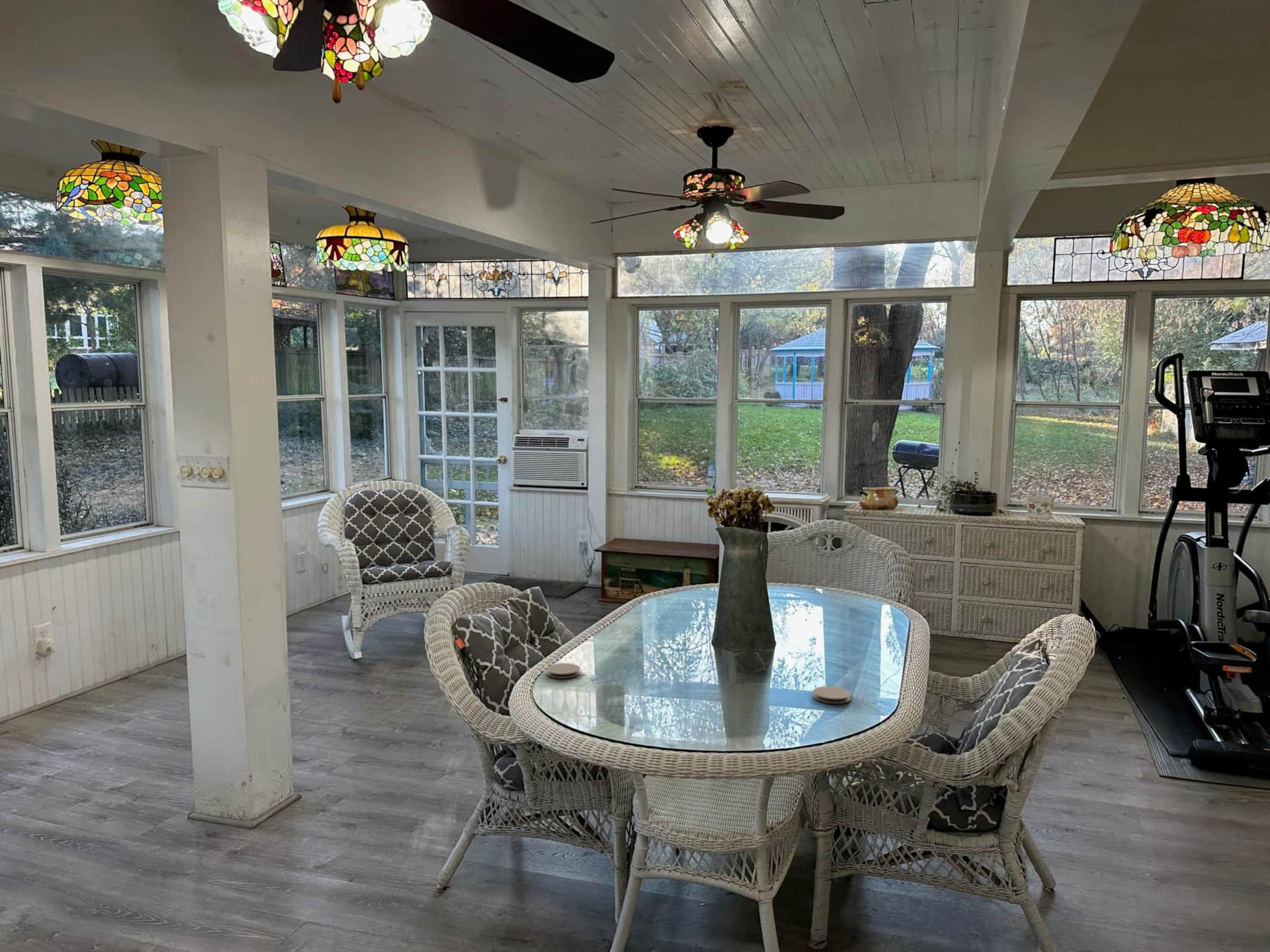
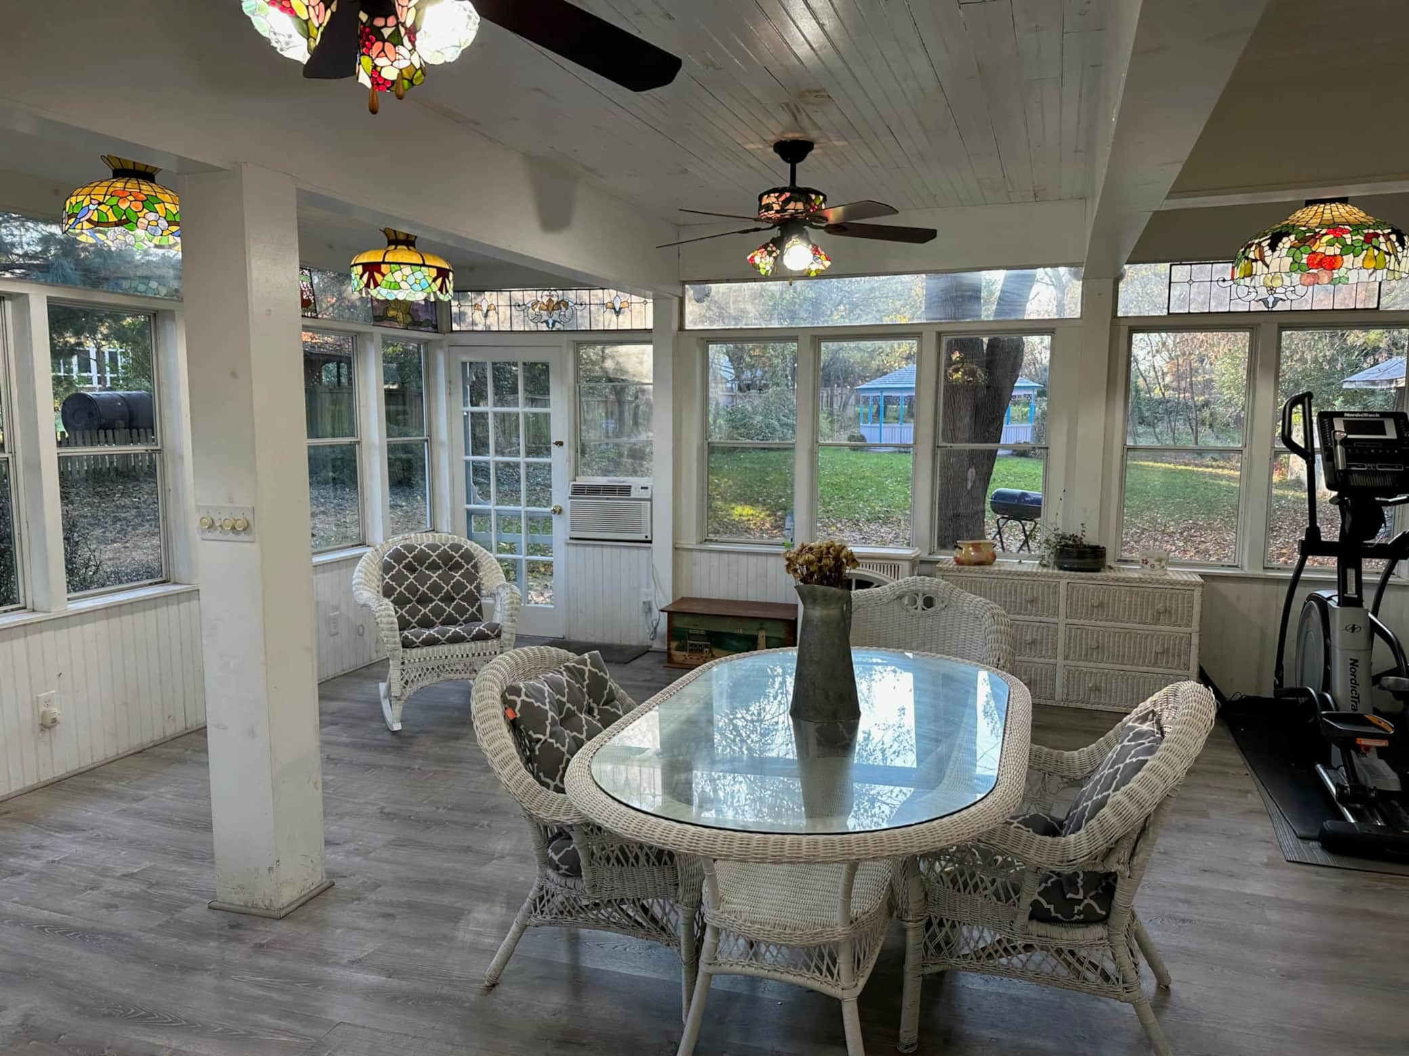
- coaster [812,686,852,704]
- coaster [545,663,581,679]
